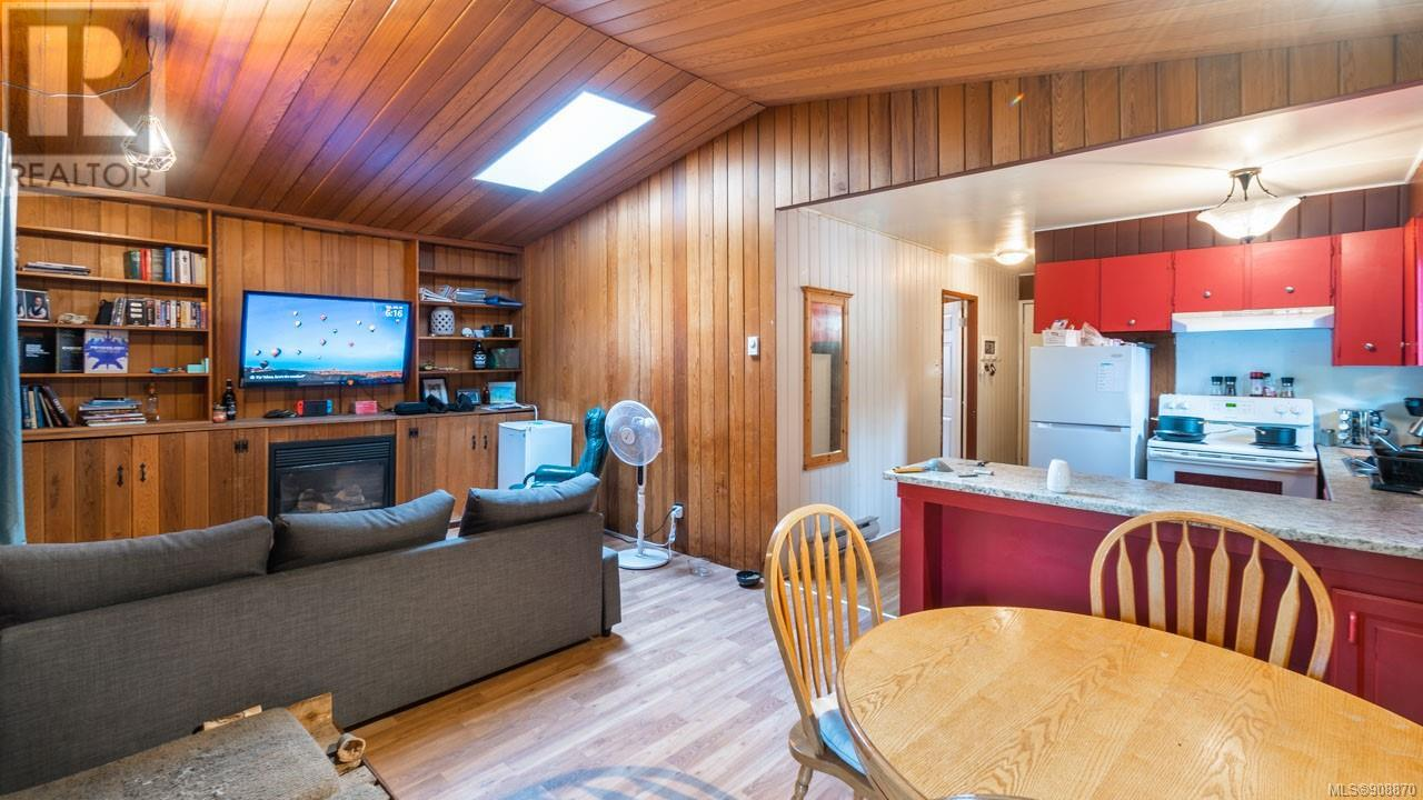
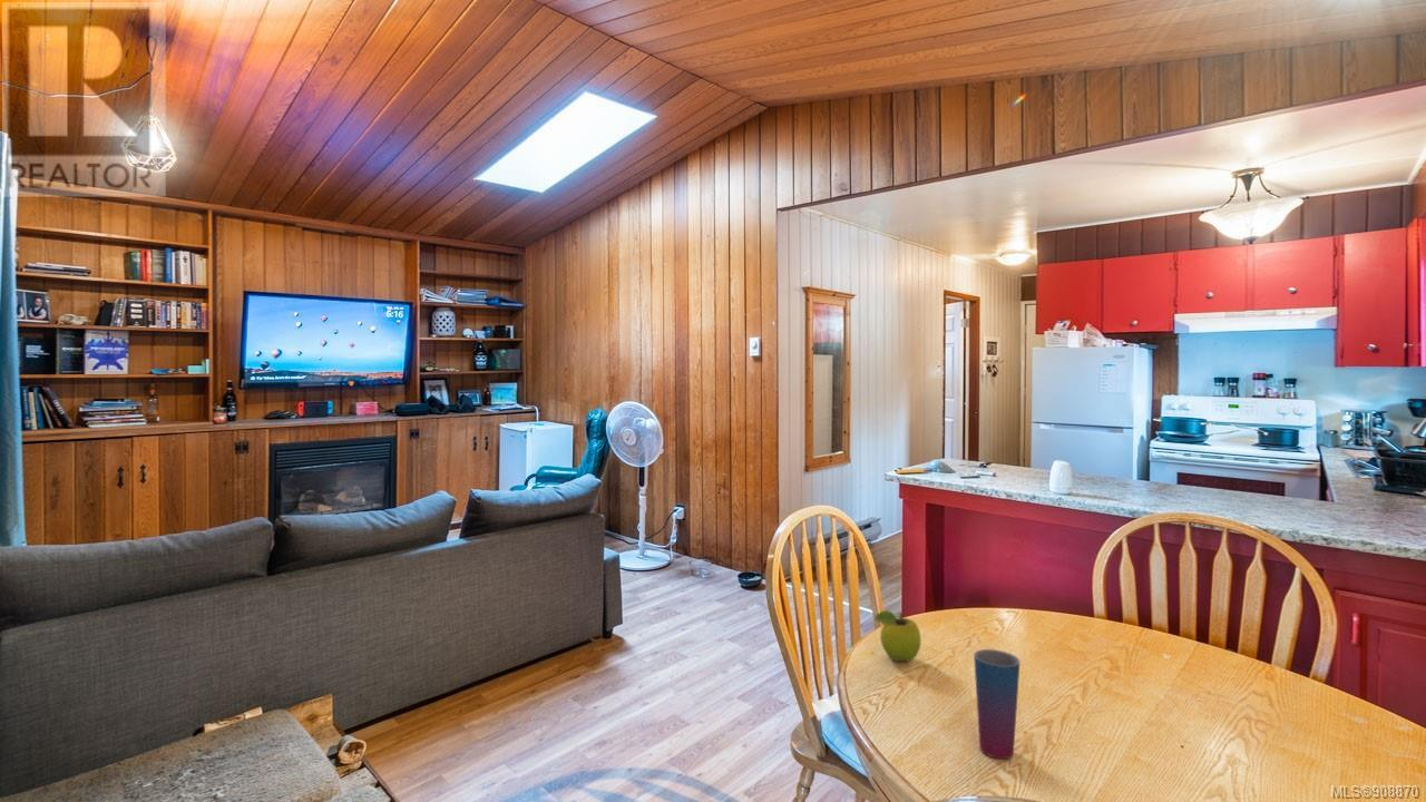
+ fruit [873,609,922,663]
+ cup [973,648,1022,760]
